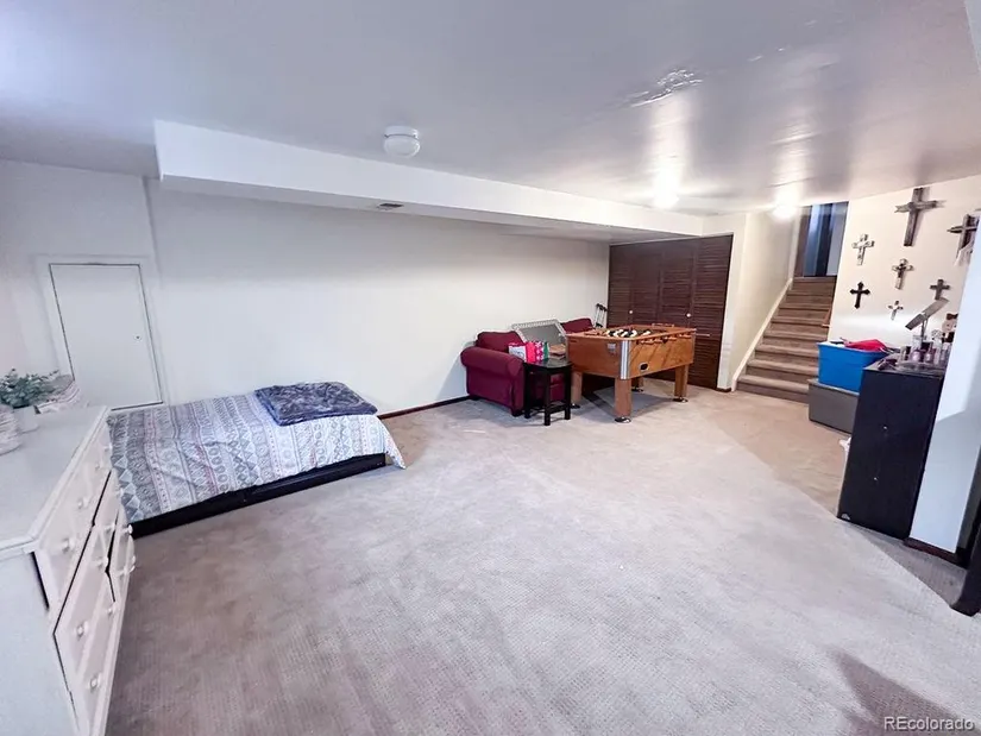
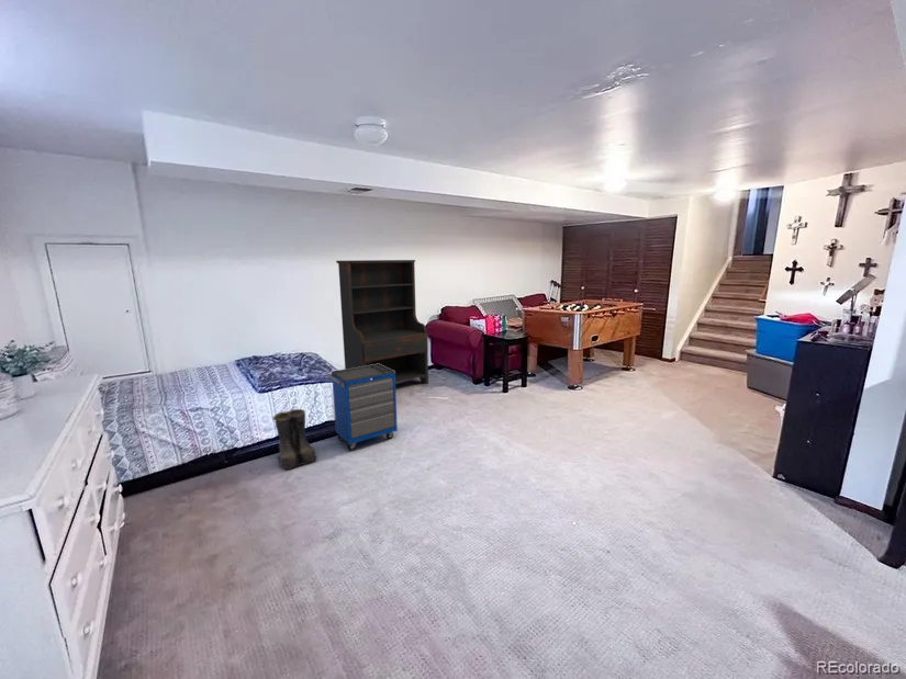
+ cabinet [325,363,399,452]
+ bookshelf [335,259,429,385]
+ boots [272,408,318,471]
